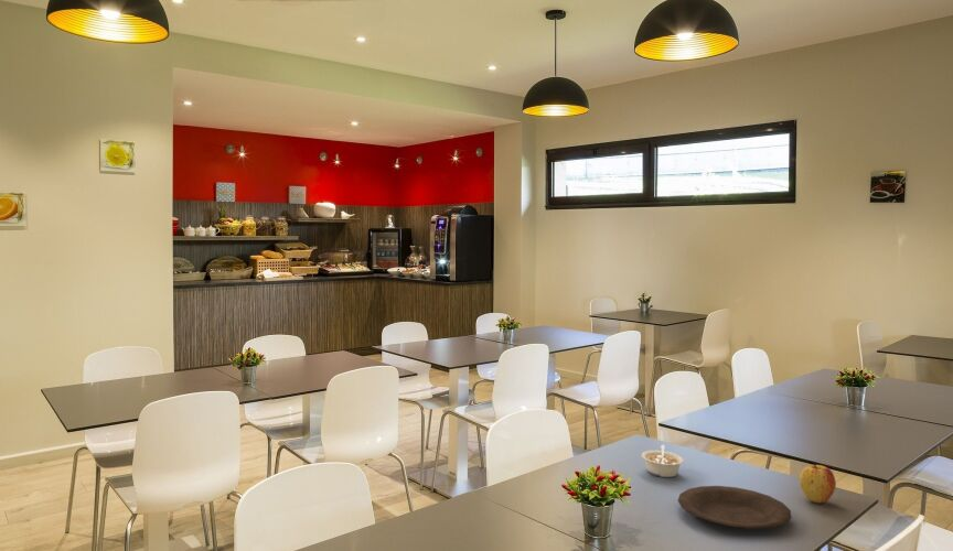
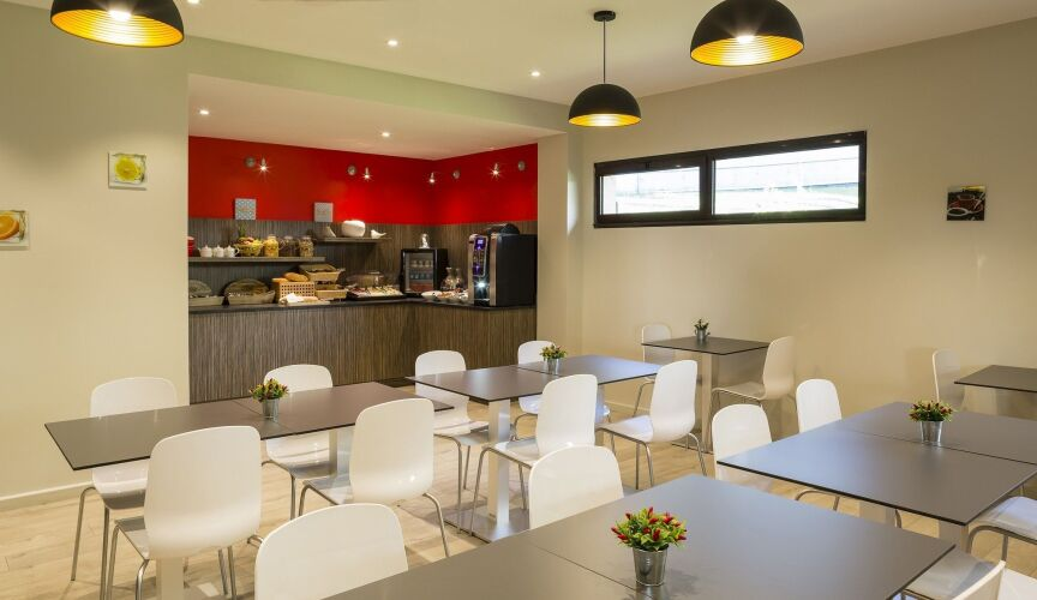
- apple [799,464,837,504]
- plate [677,485,792,530]
- legume [641,444,685,478]
